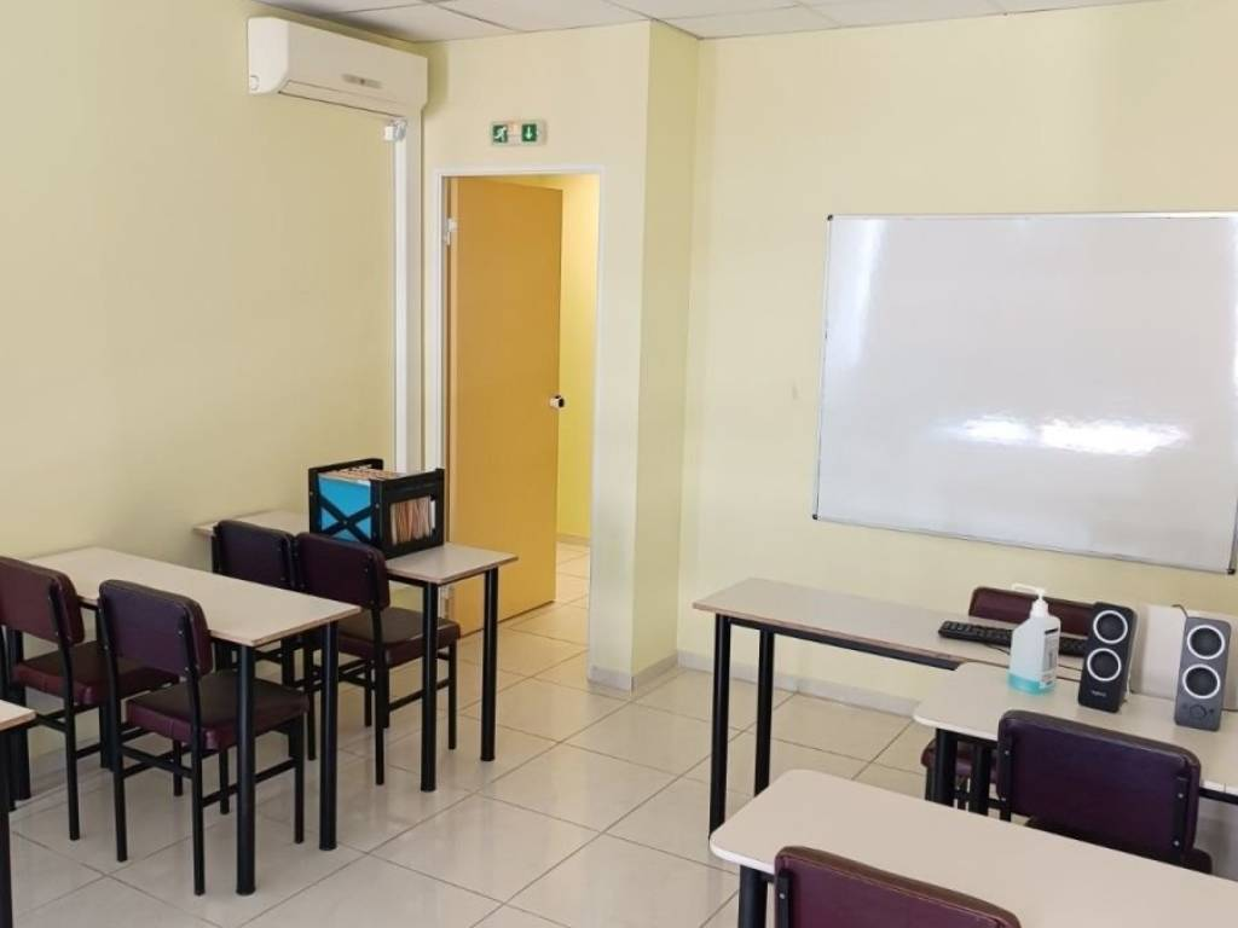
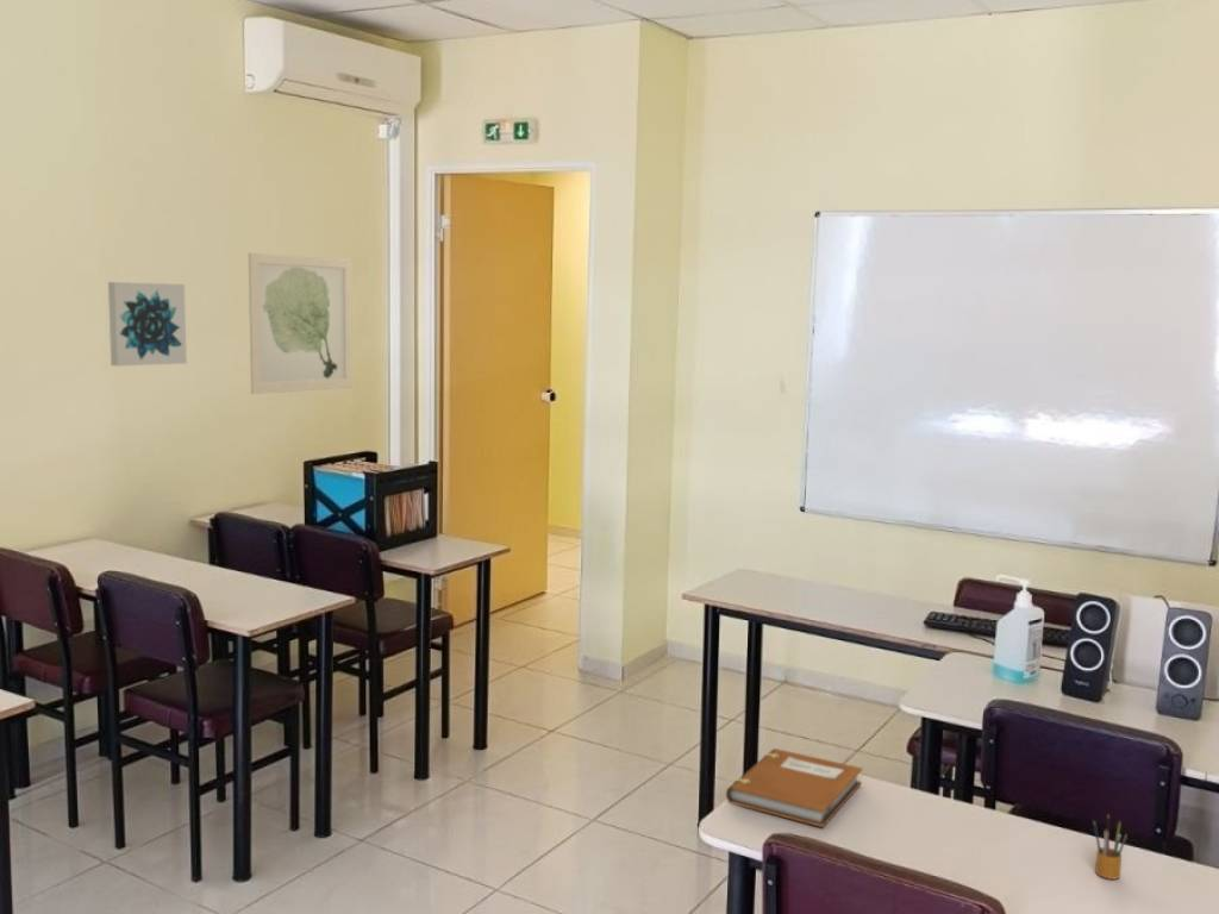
+ notebook [725,747,863,828]
+ wall art [248,252,354,395]
+ pencil box [1093,813,1129,881]
+ wall art [107,281,188,368]
